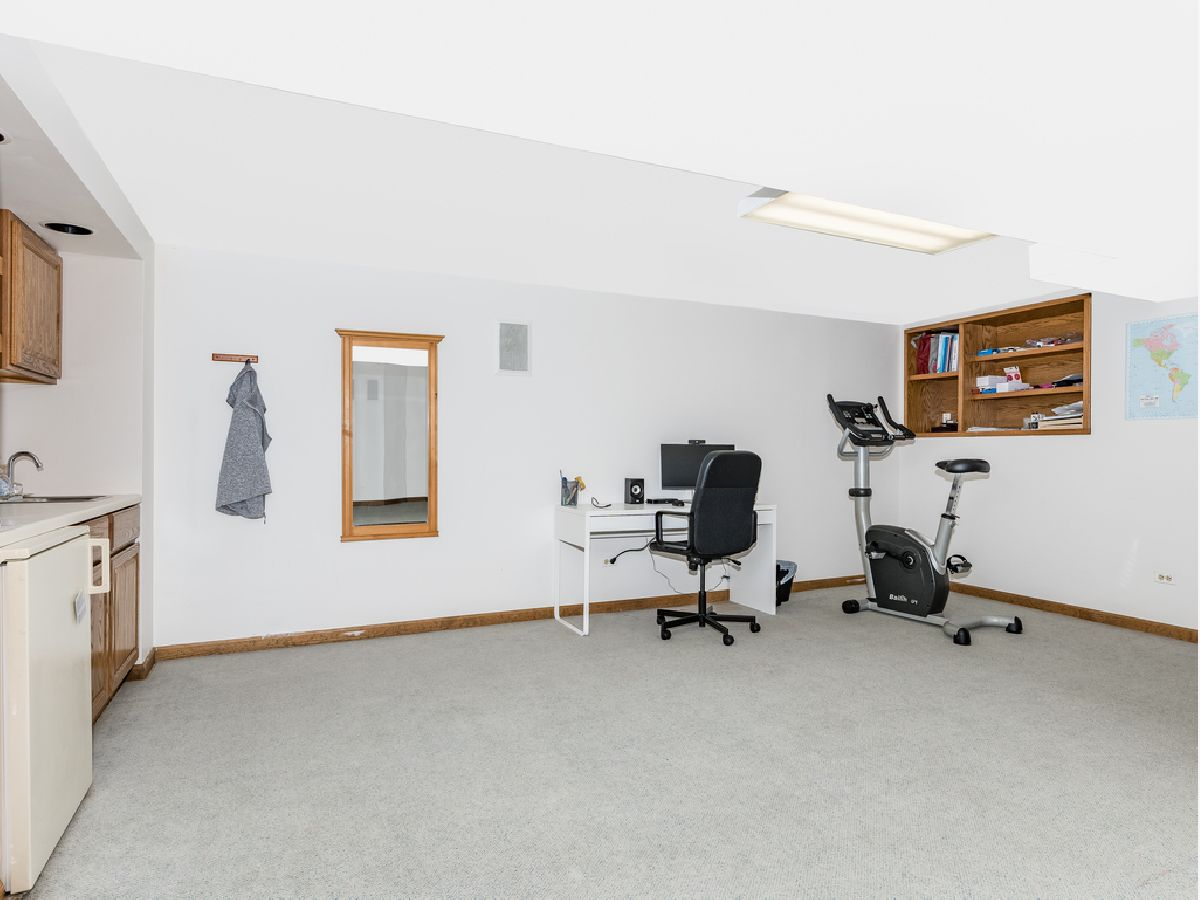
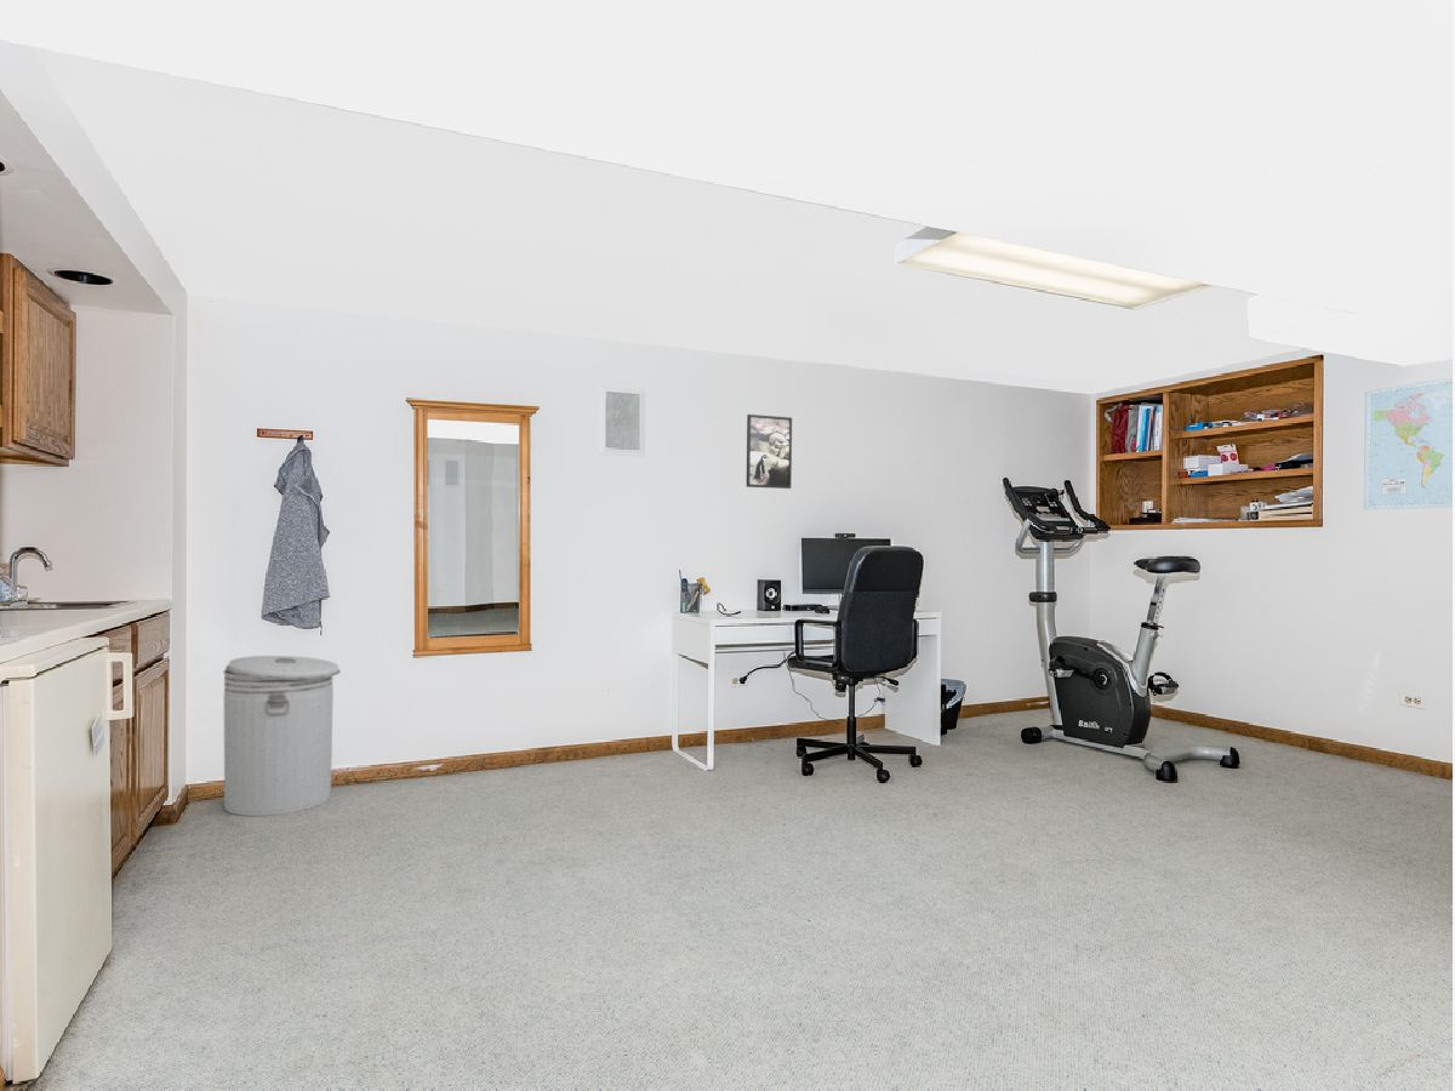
+ can [222,655,342,817]
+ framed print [746,413,793,490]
